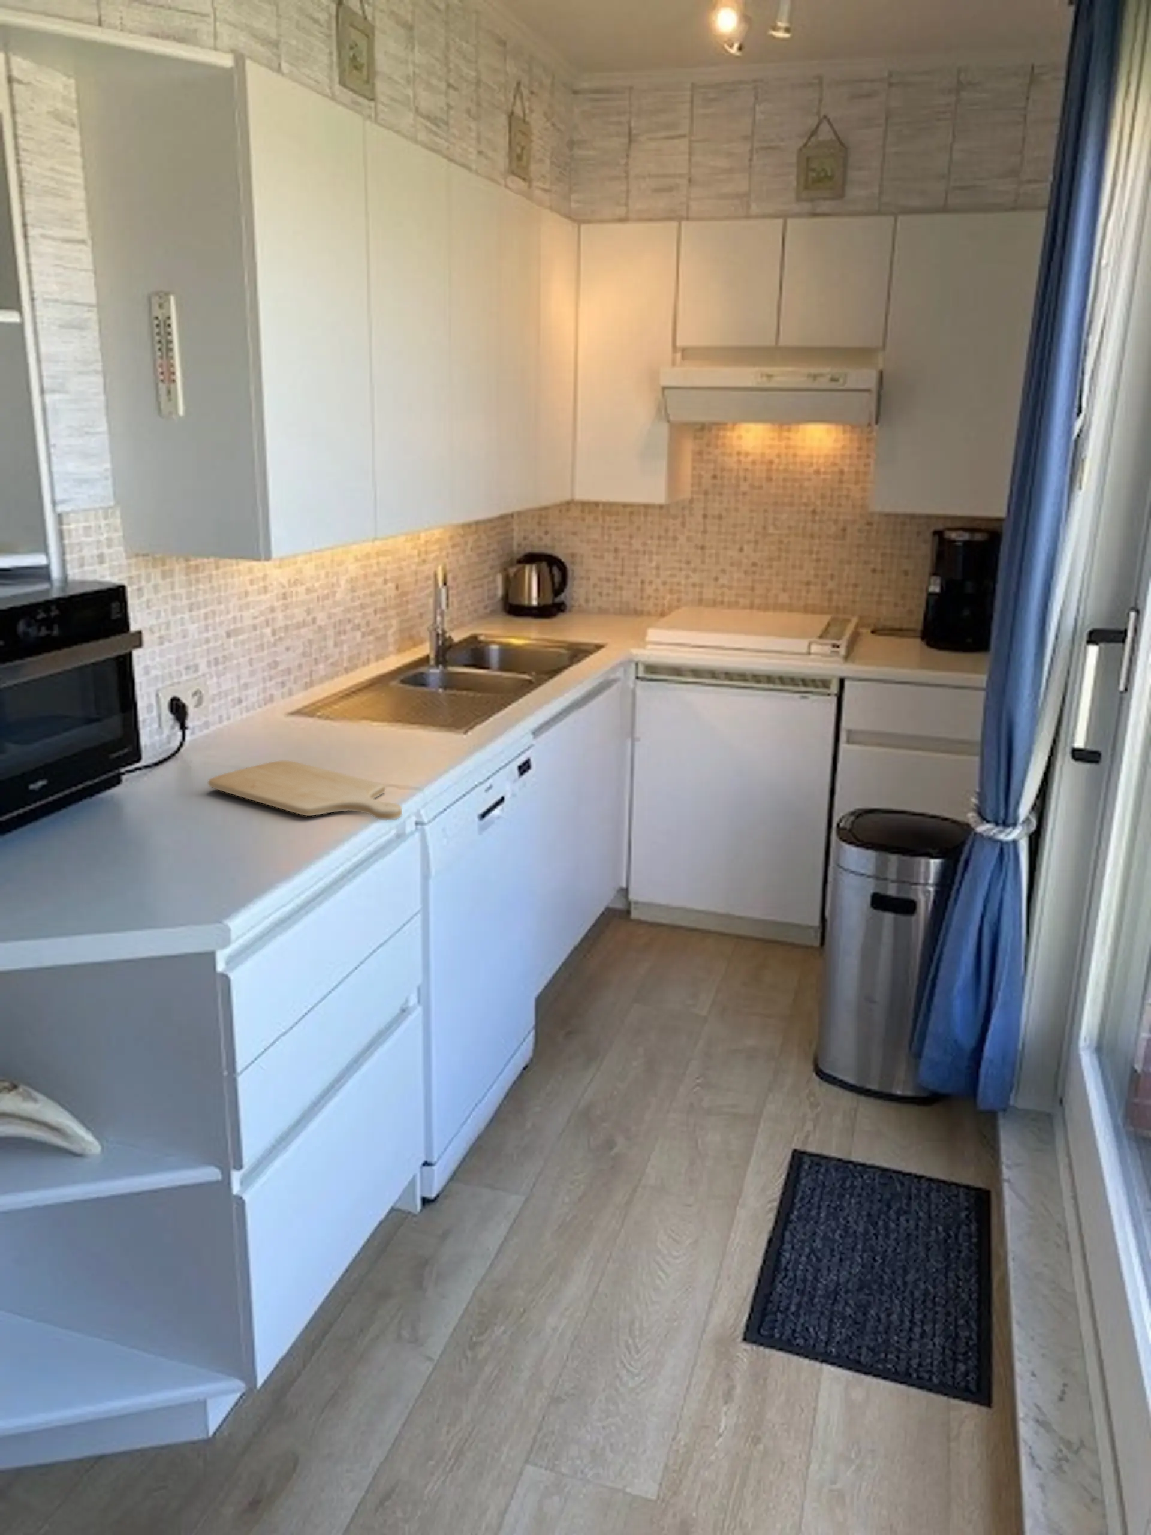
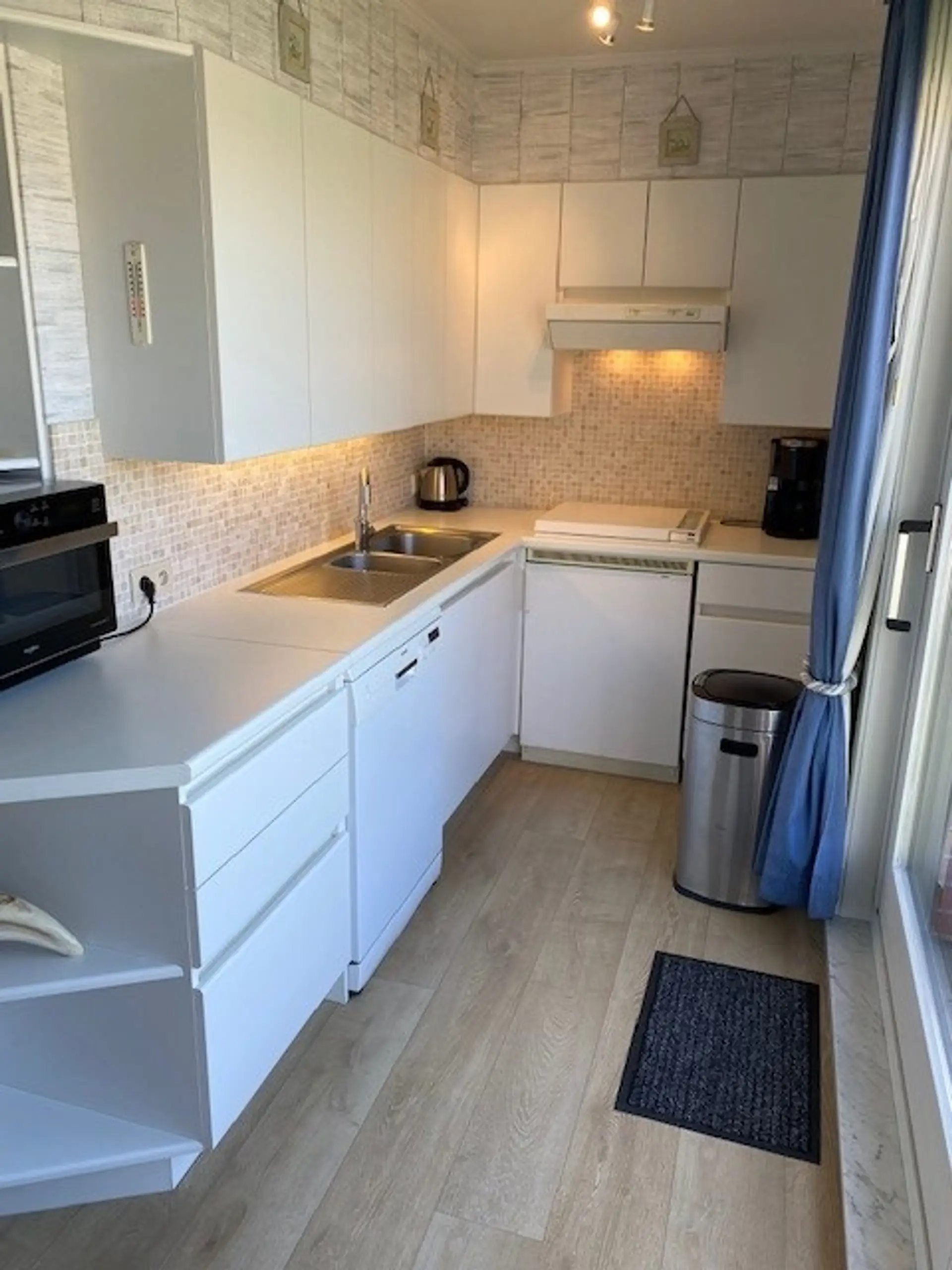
- chopping board [208,760,403,821]
